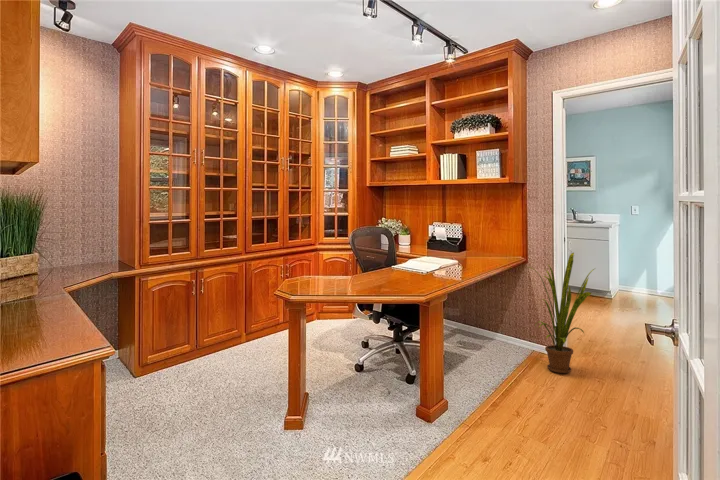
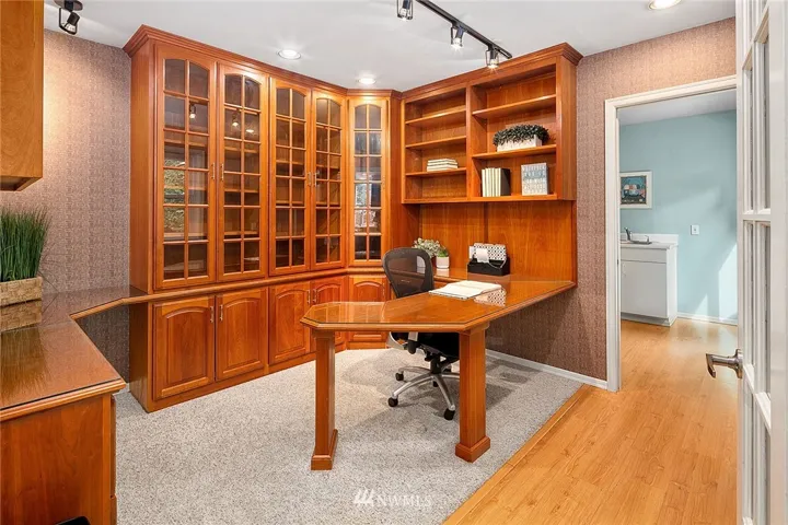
- house plant [527,252,597,374]
